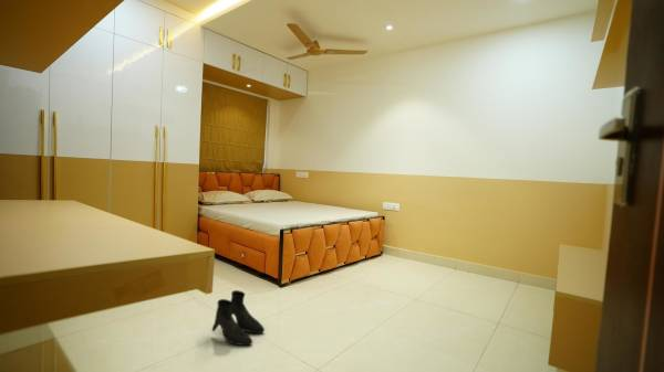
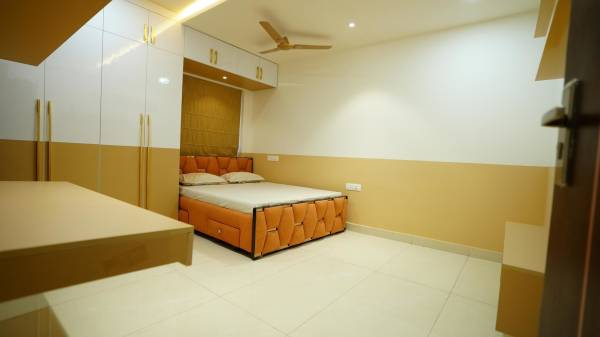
- boots [210,289,266,347]
